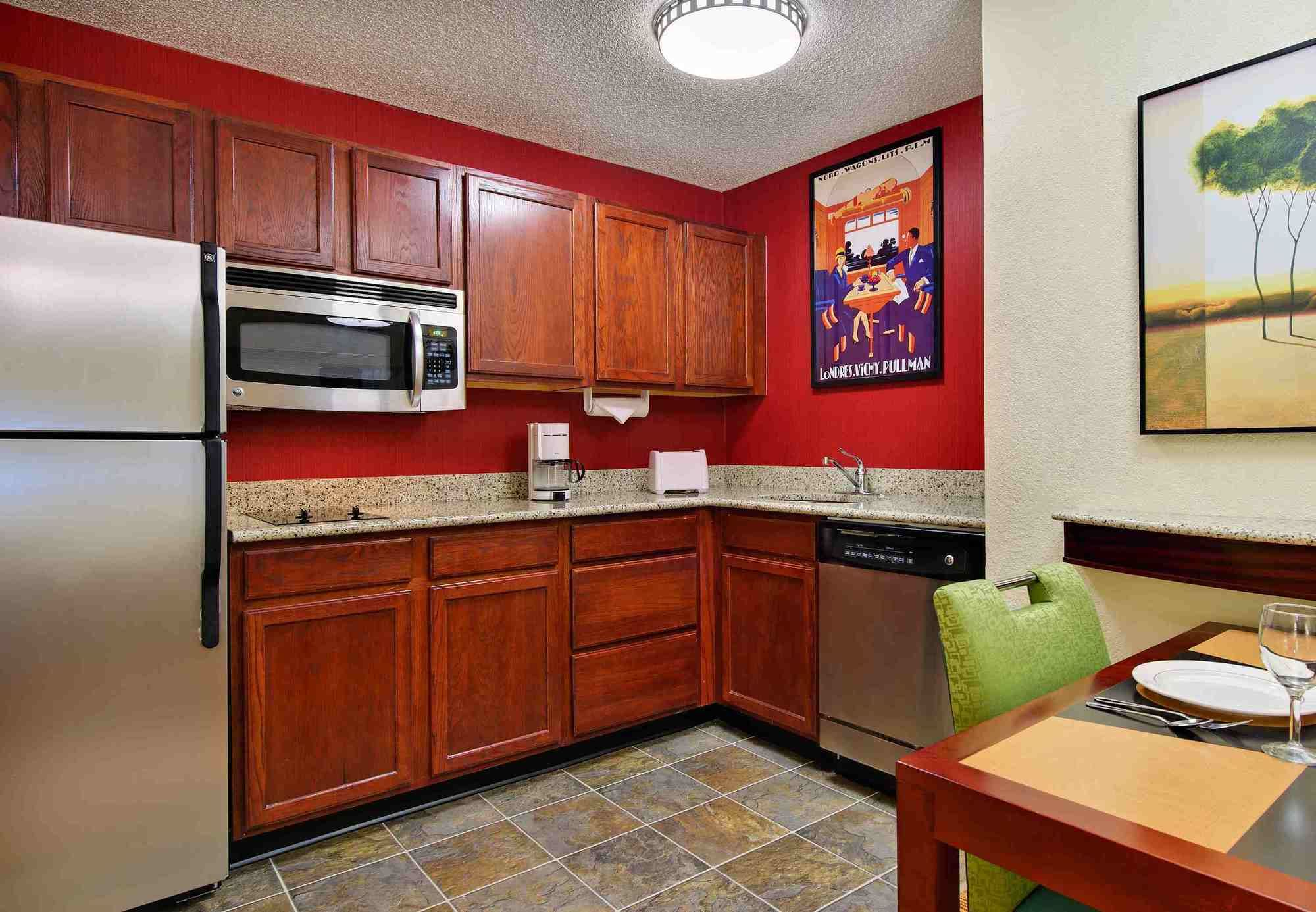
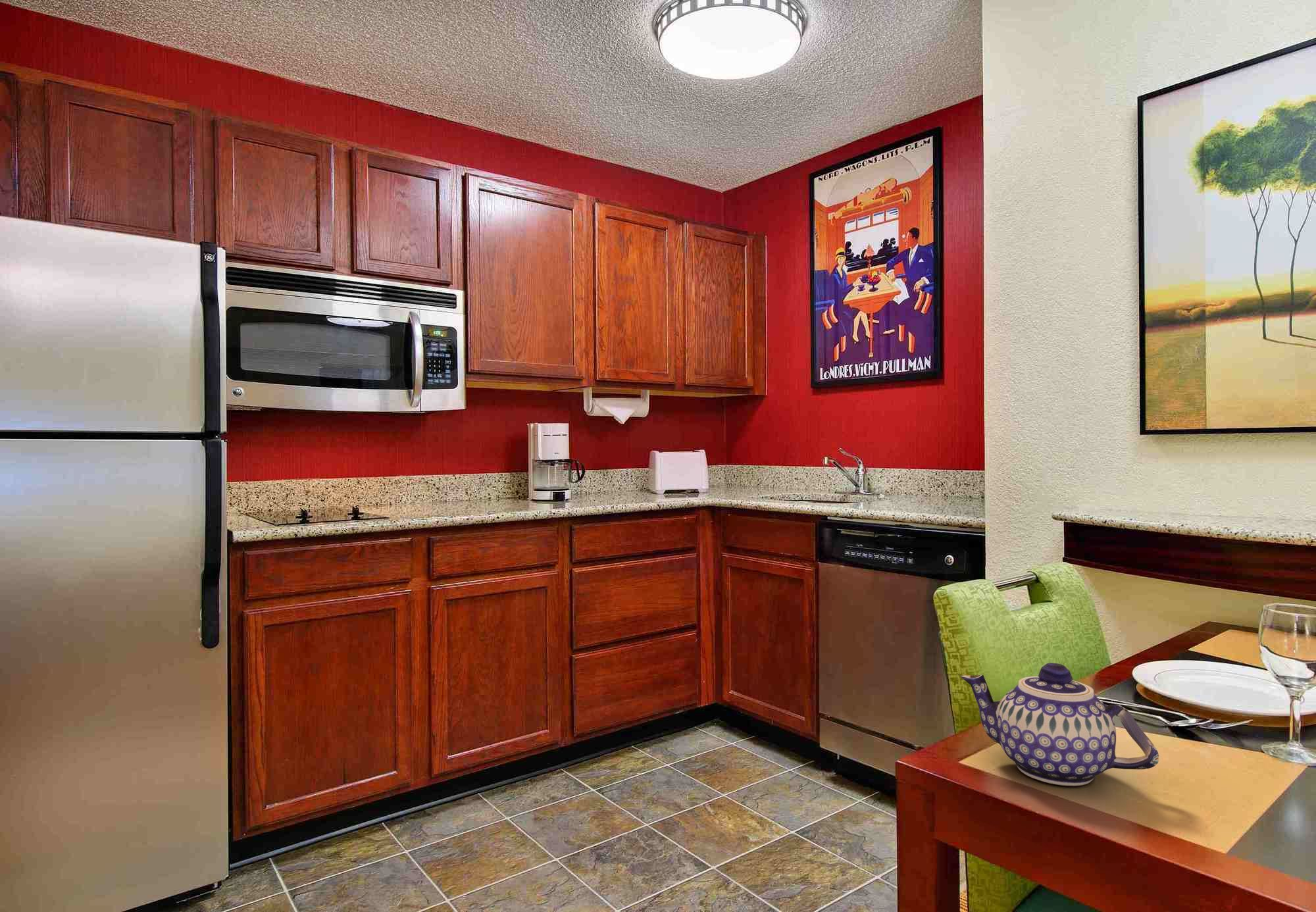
+ teapot [959,662,1160,786]
